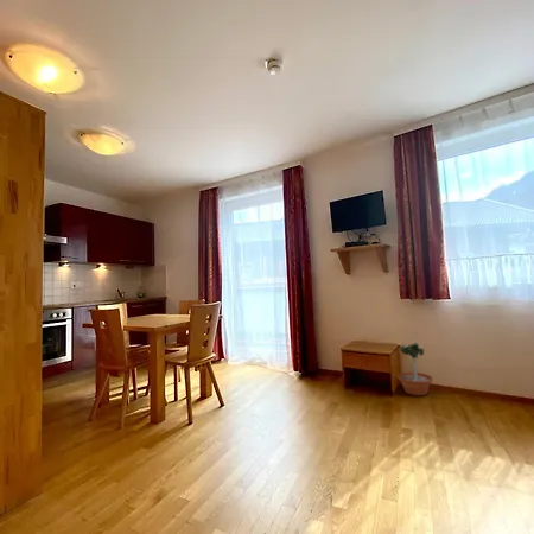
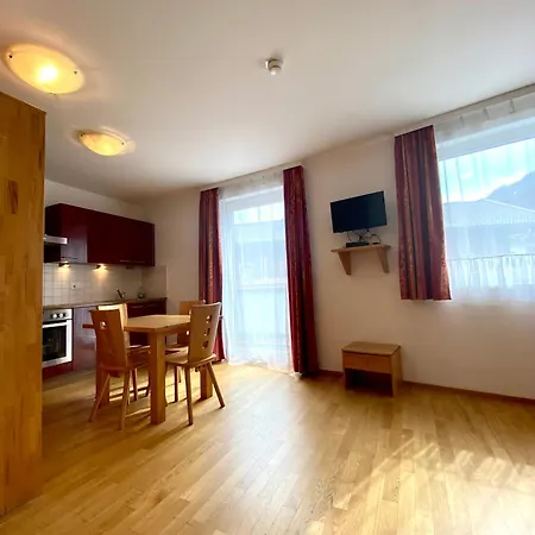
- potted tree [396,338,434,396]
